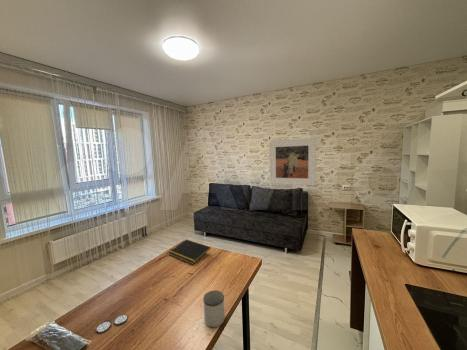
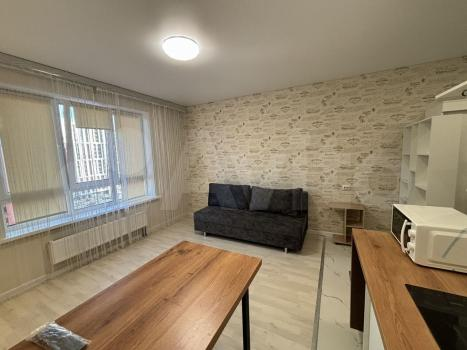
- coaster [95,314,129,334]
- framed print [268,137,317,186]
- notepad [168,239,211,266]
- mug [202,289,225,328]
